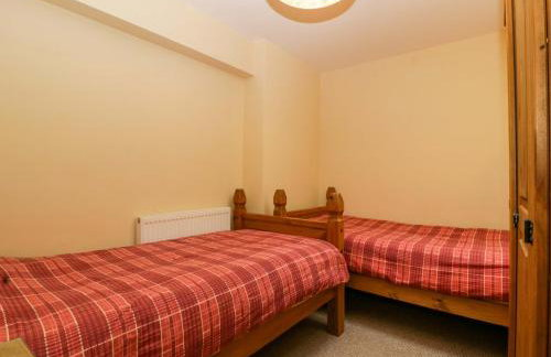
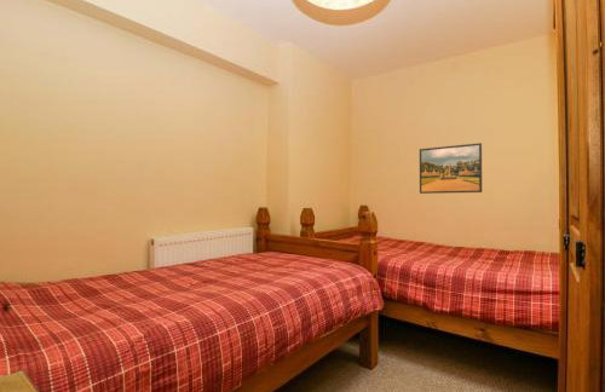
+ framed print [419,142,483,195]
